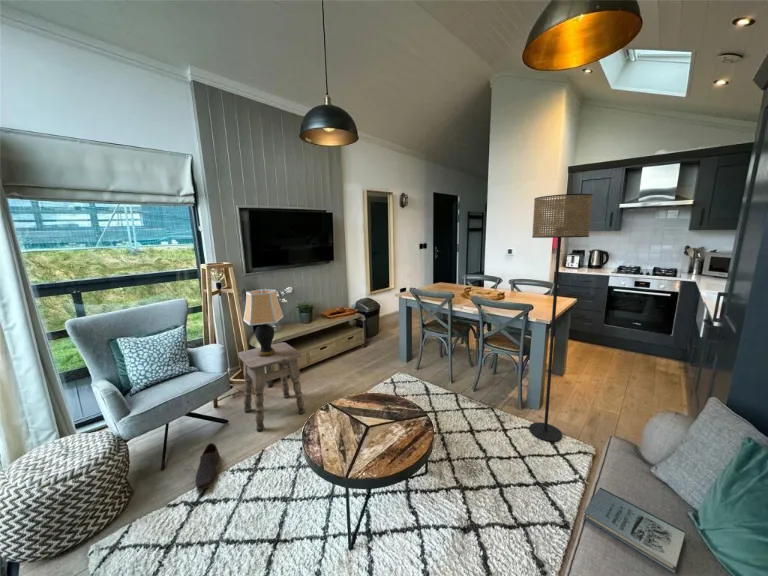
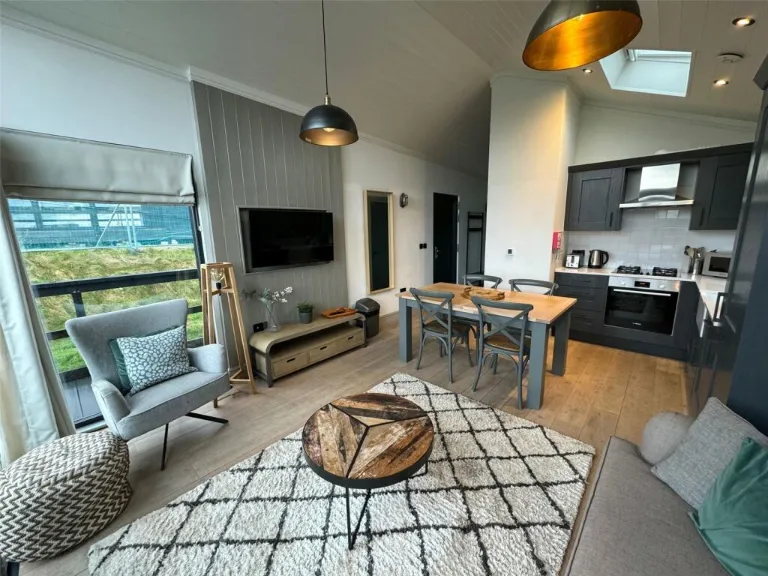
- shoe [195,442,221,491]
- floor lamp [528,193,594,442]
- book [582,487,686,574]
- table lamp [242,288,284,357]
- side table [237,341,306,432]
